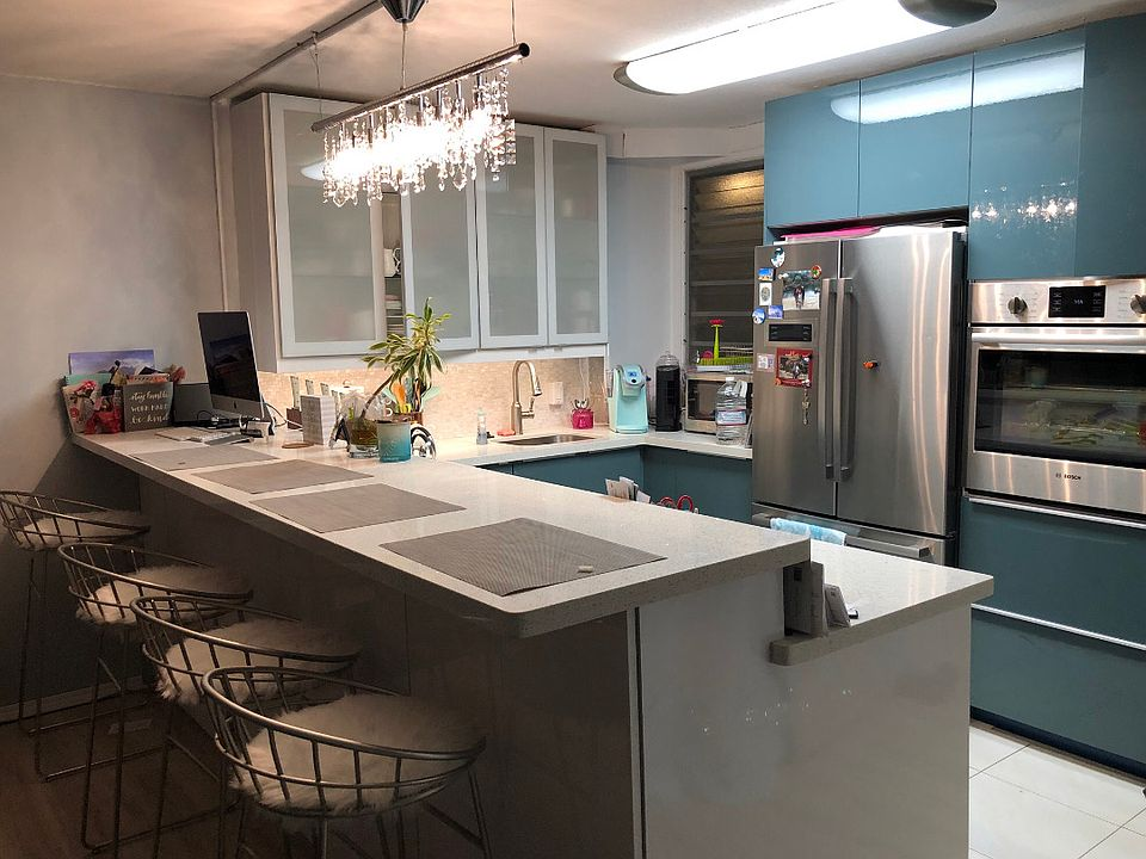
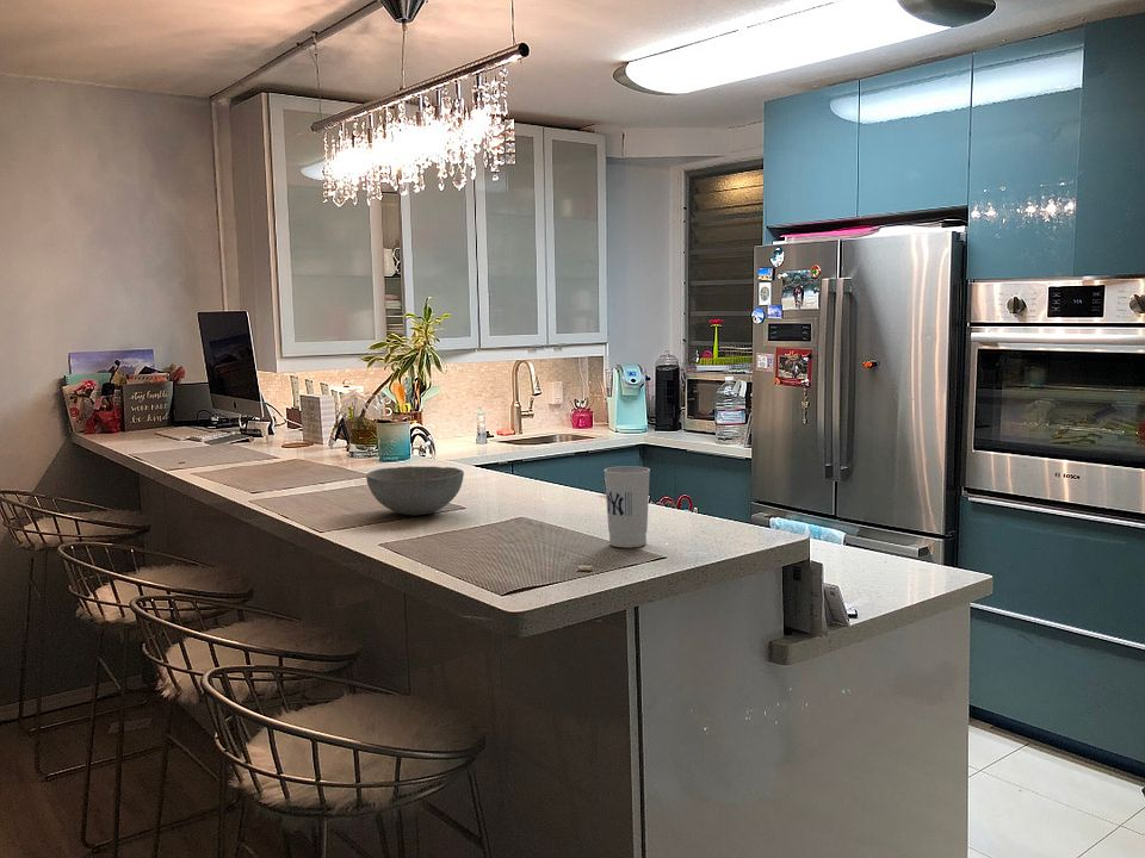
+ cup [604,465,651,548]
+ bowl [365,465,465,516]
